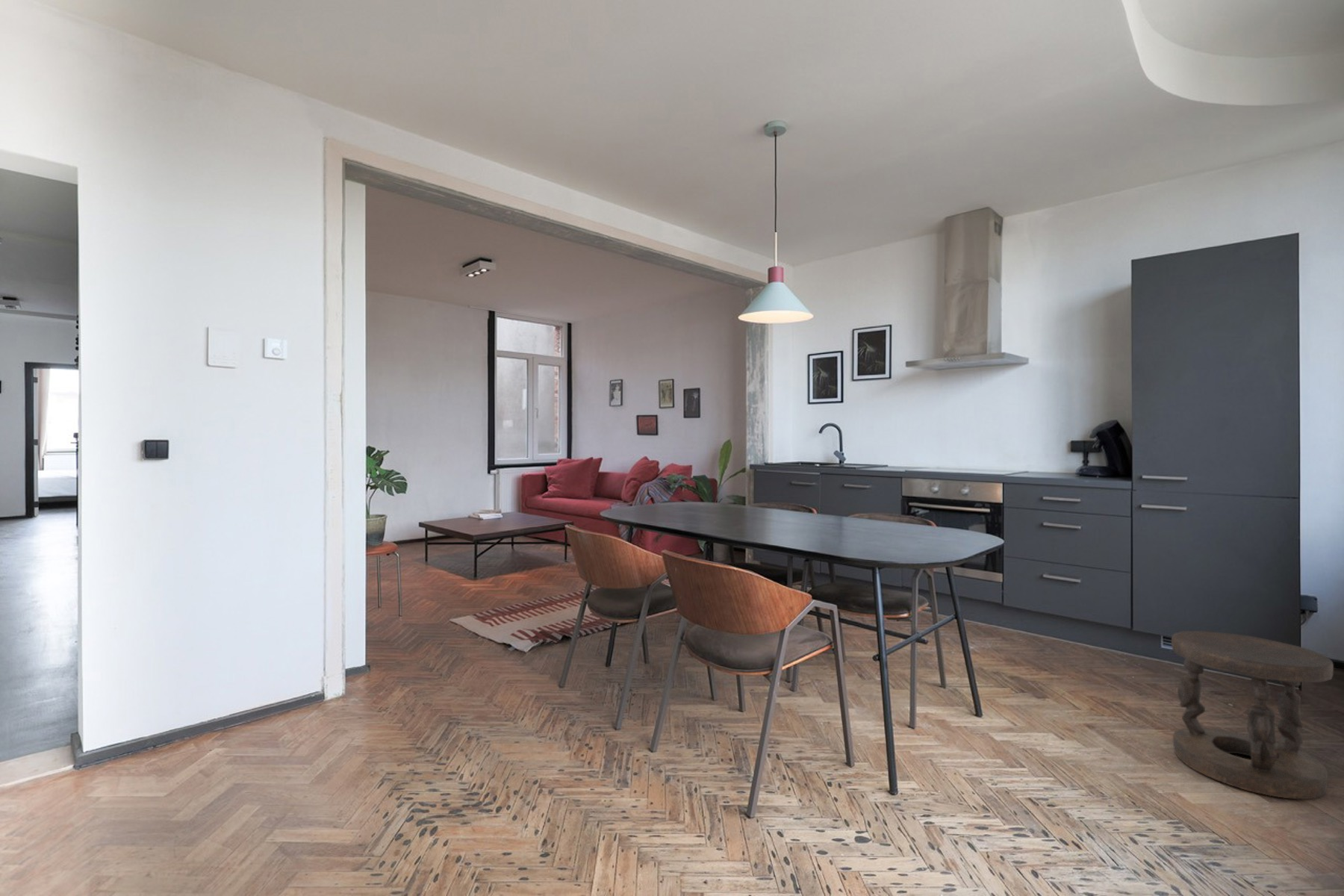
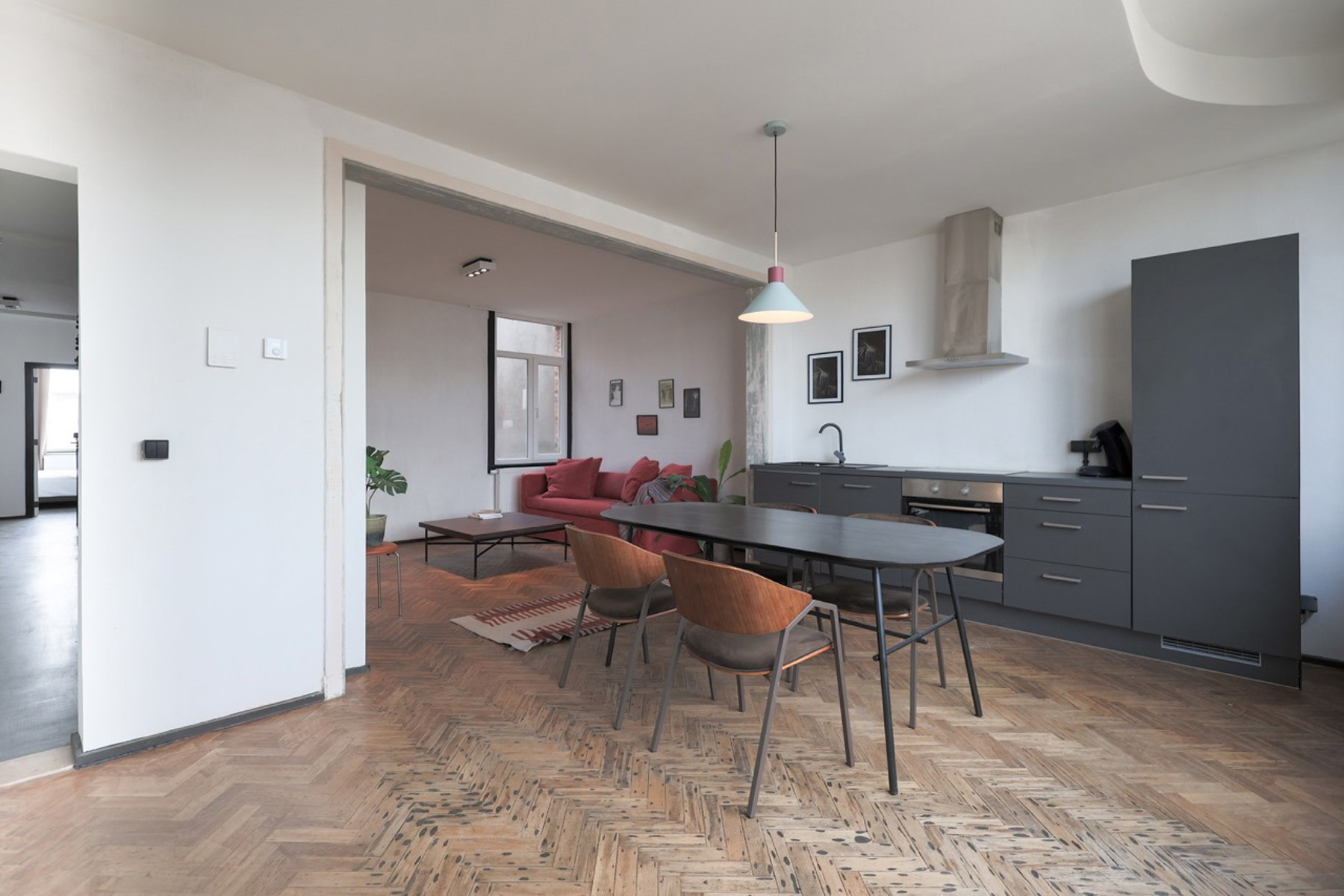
- stool [1171,630,1334,800]
